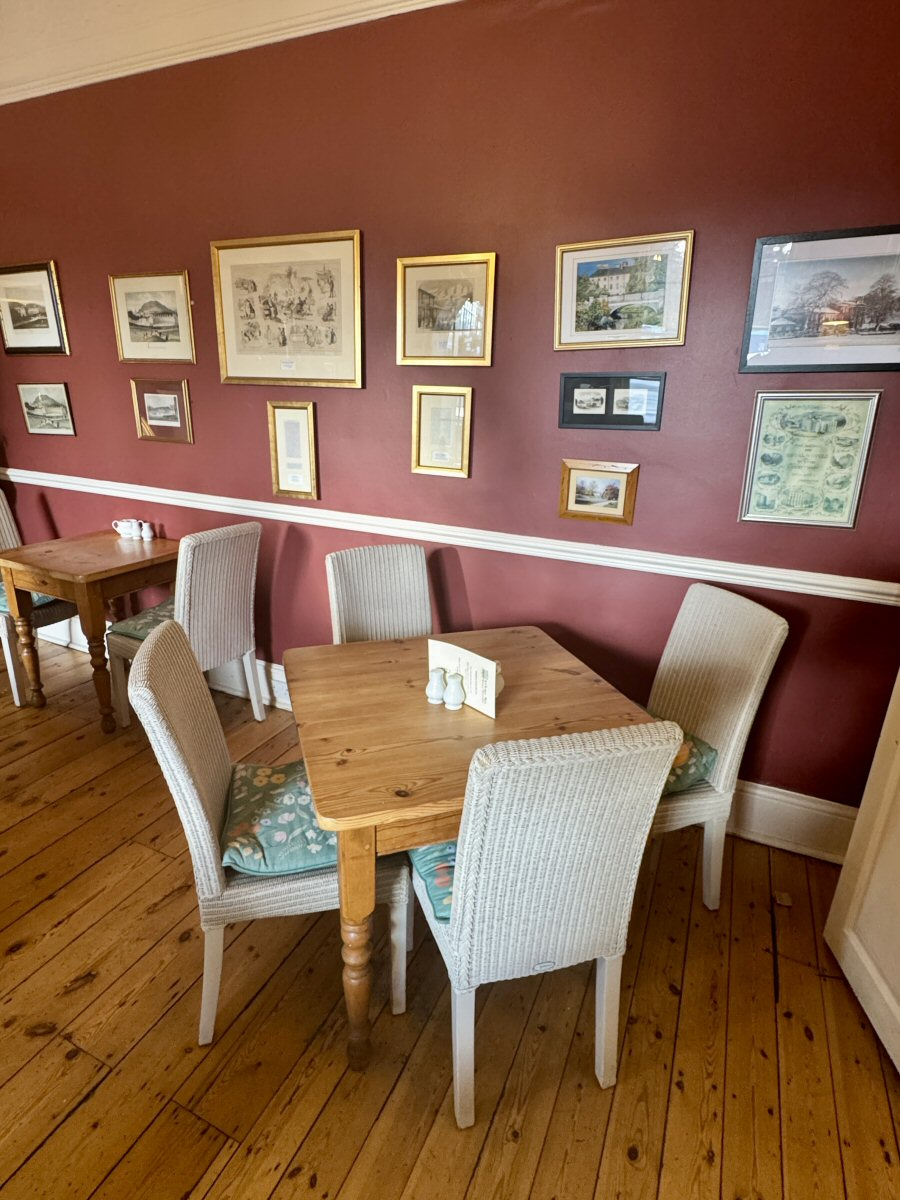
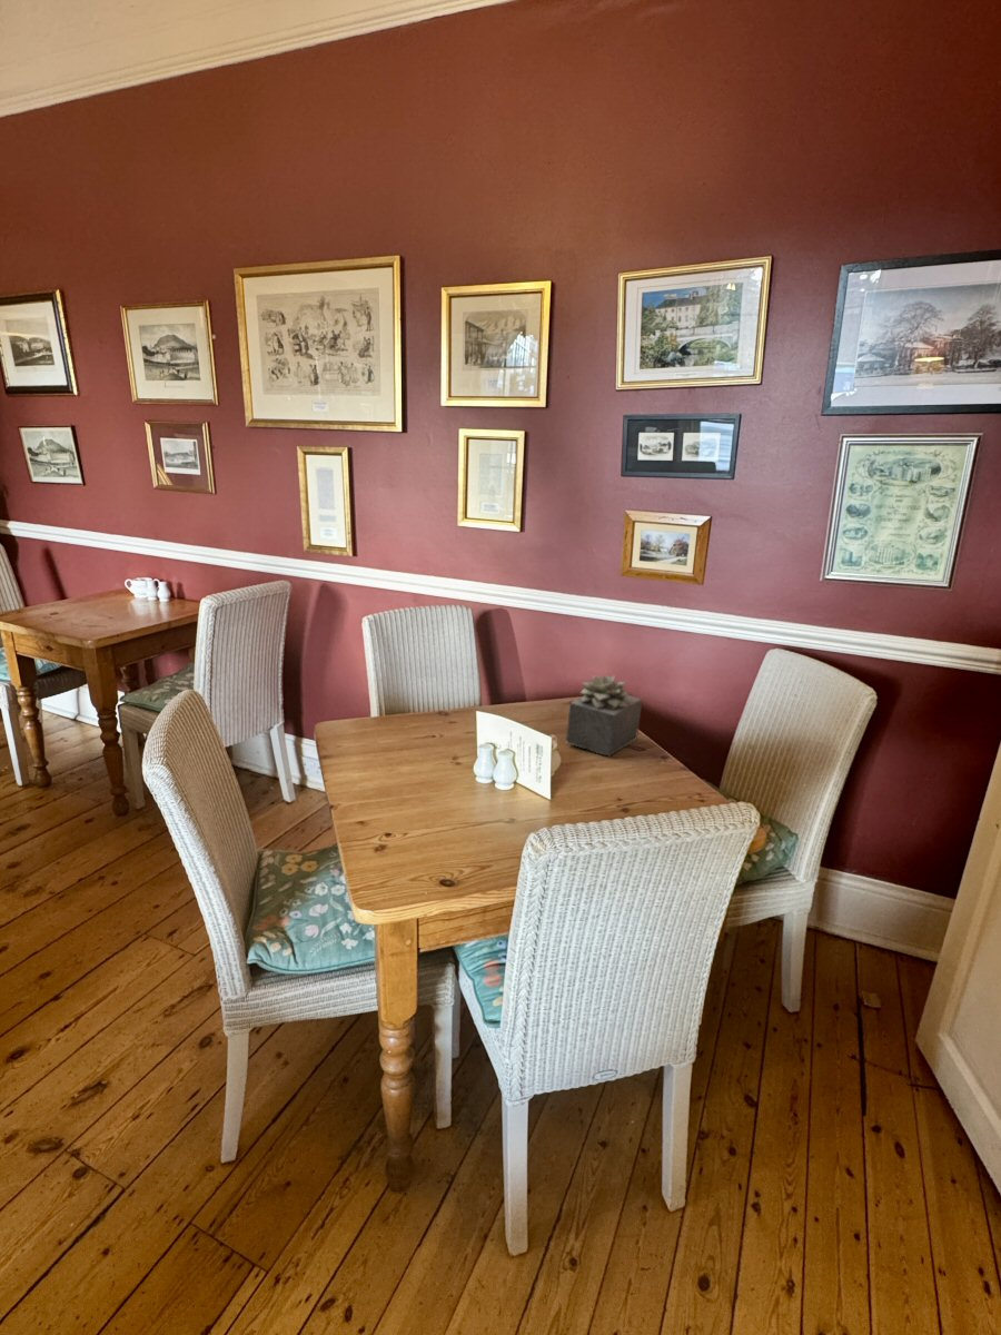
+ succulent plant [565,674,643,758]
